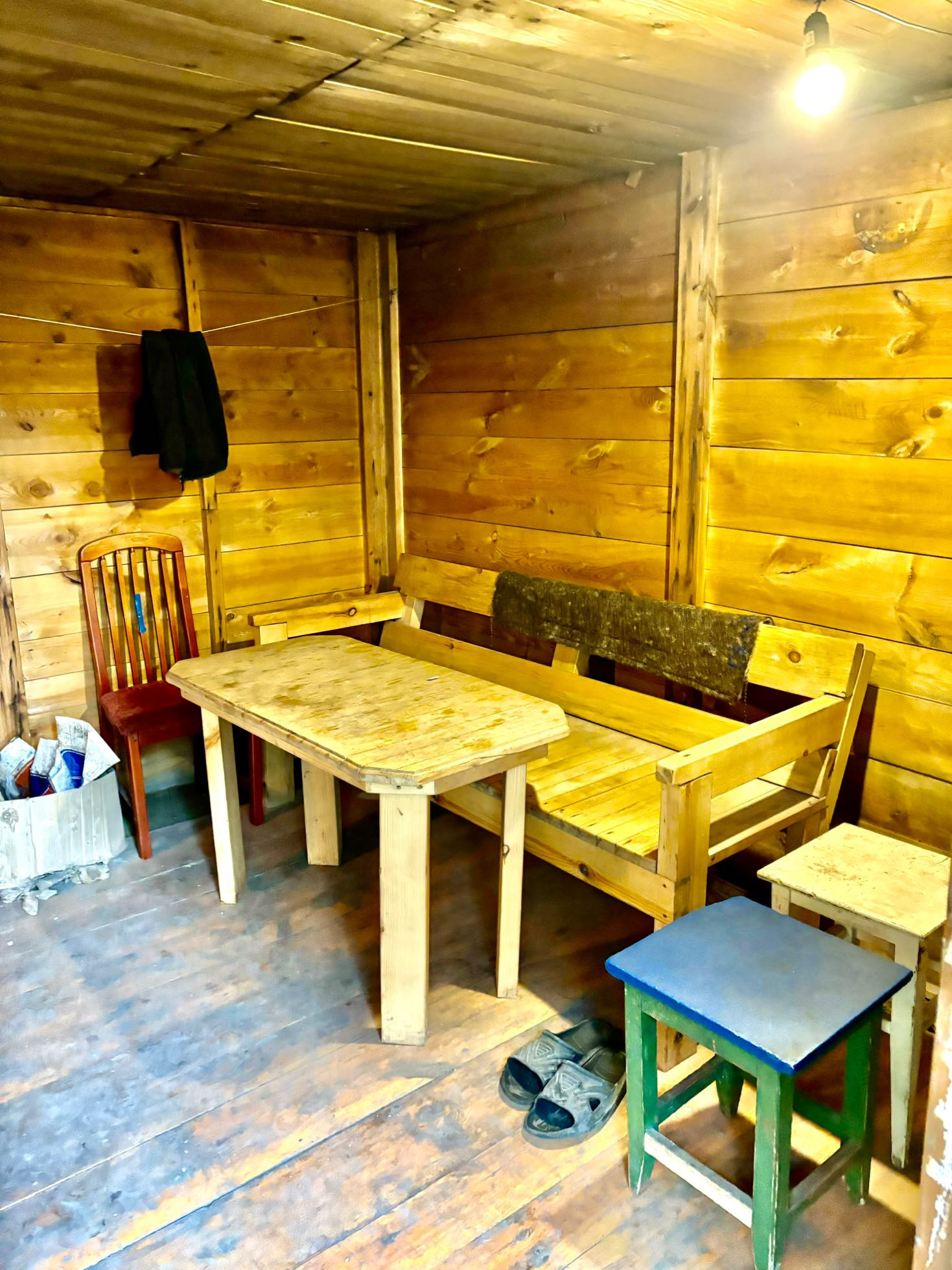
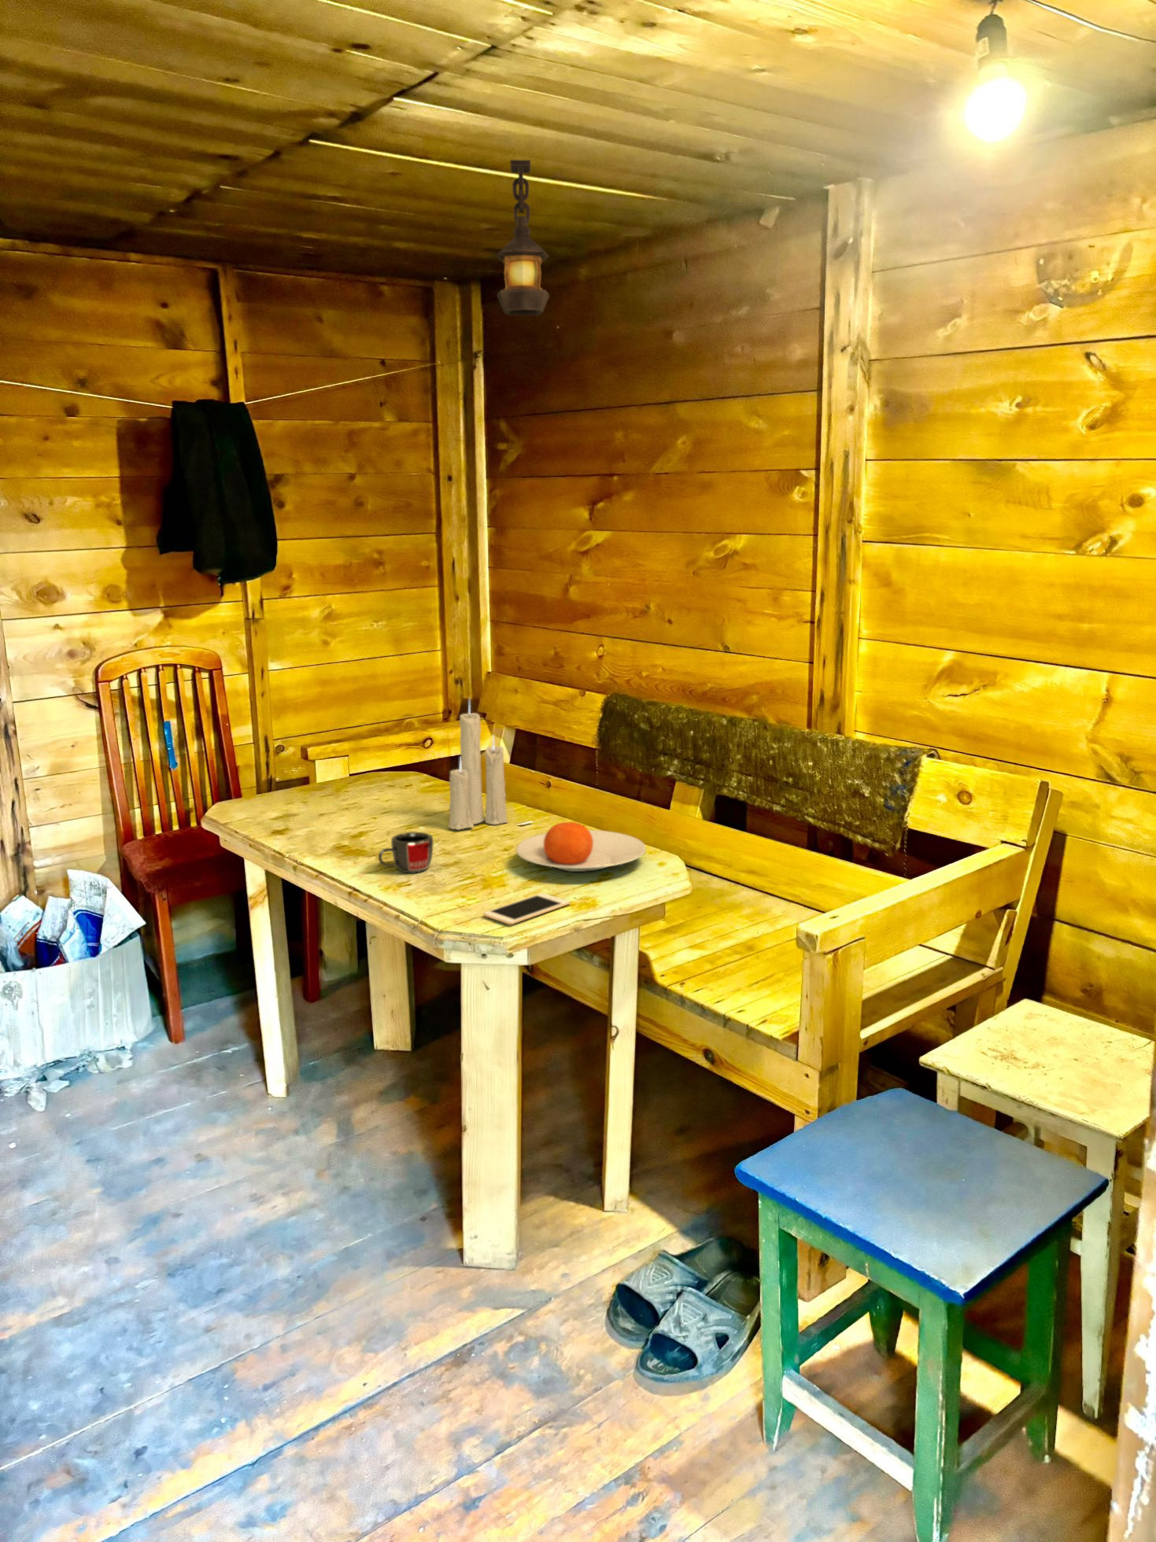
+ mug [378,832,435,874]
+ cell phone [483,892,571,925]
+ candle [447,698,509,830]
+ hanging lantern [495,159,550,316]
+ plate [515,821,647,873]
